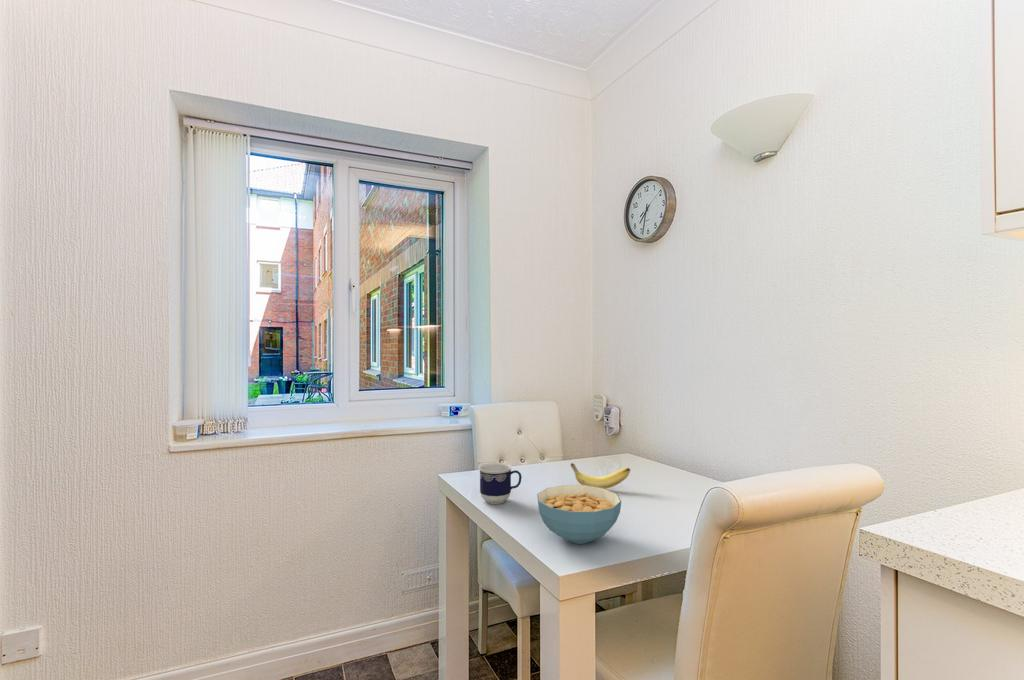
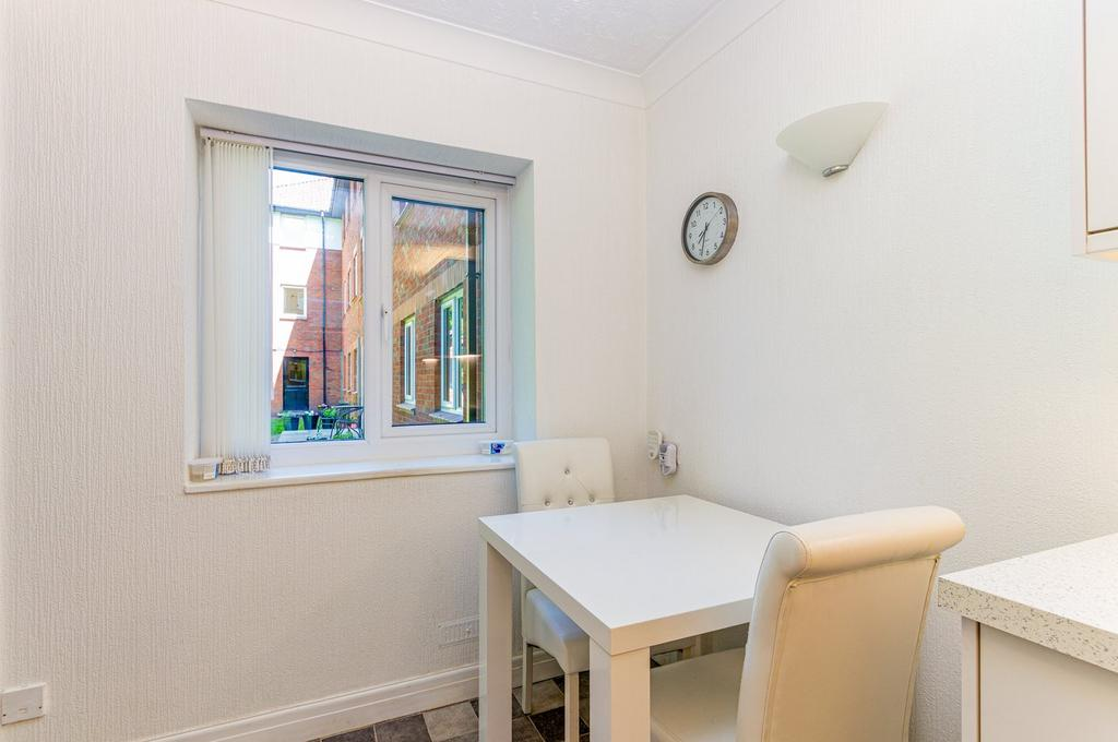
- cereal bowl [536,484,622,545]
- cup [478,462,523,505]
- banana [570,462,632,489]
